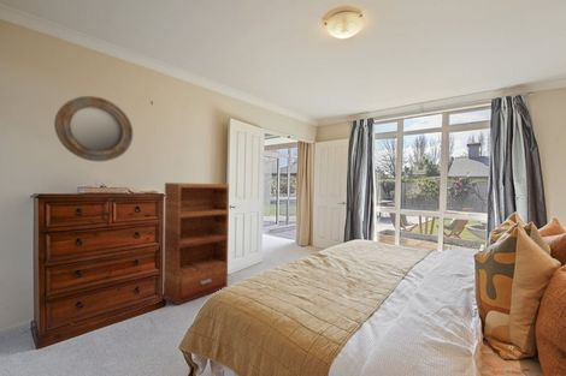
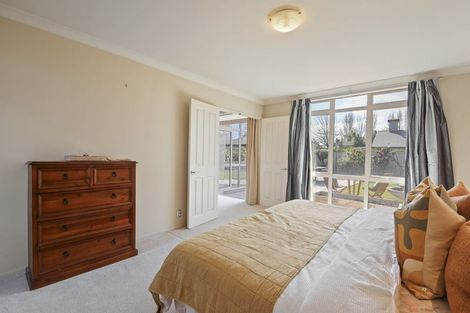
- bookshelf [163,181,230,306]
- home mirror [53,95,134,162]
